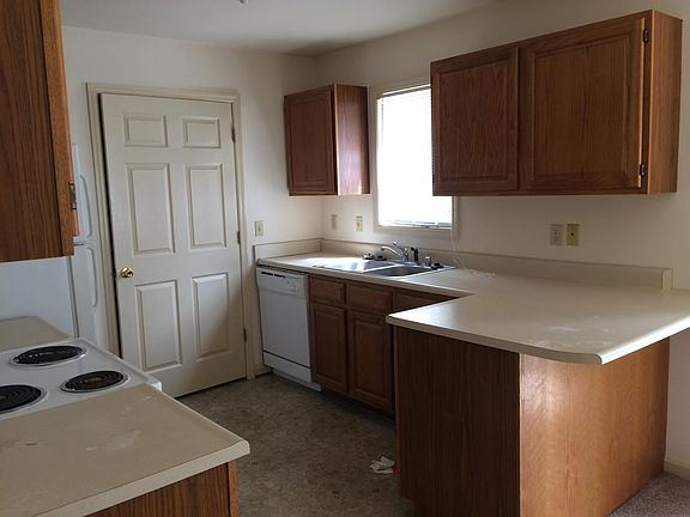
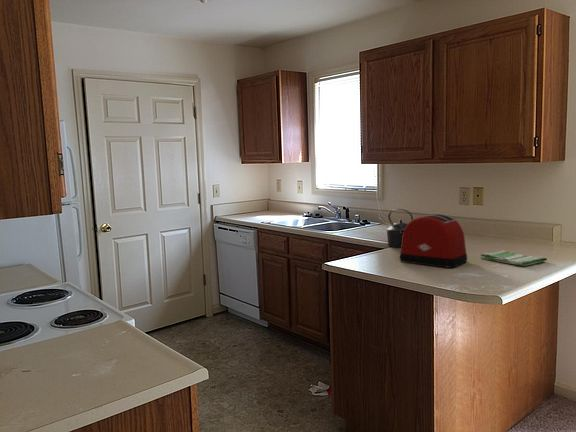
+ kettle [386,208,414,248]
+ dish towel [480,249,548,267]
+ toaster [399,213,468,269]
